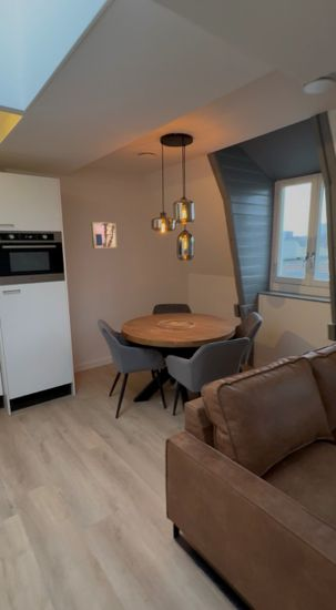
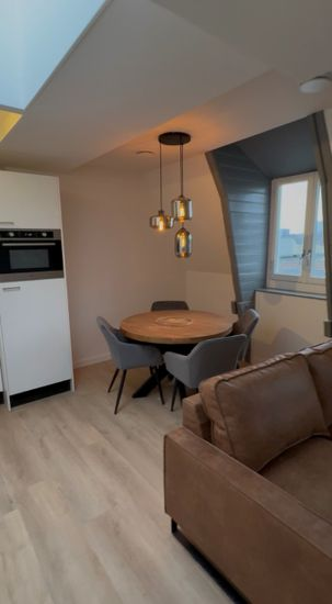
- wall art [90,221,118,250]
